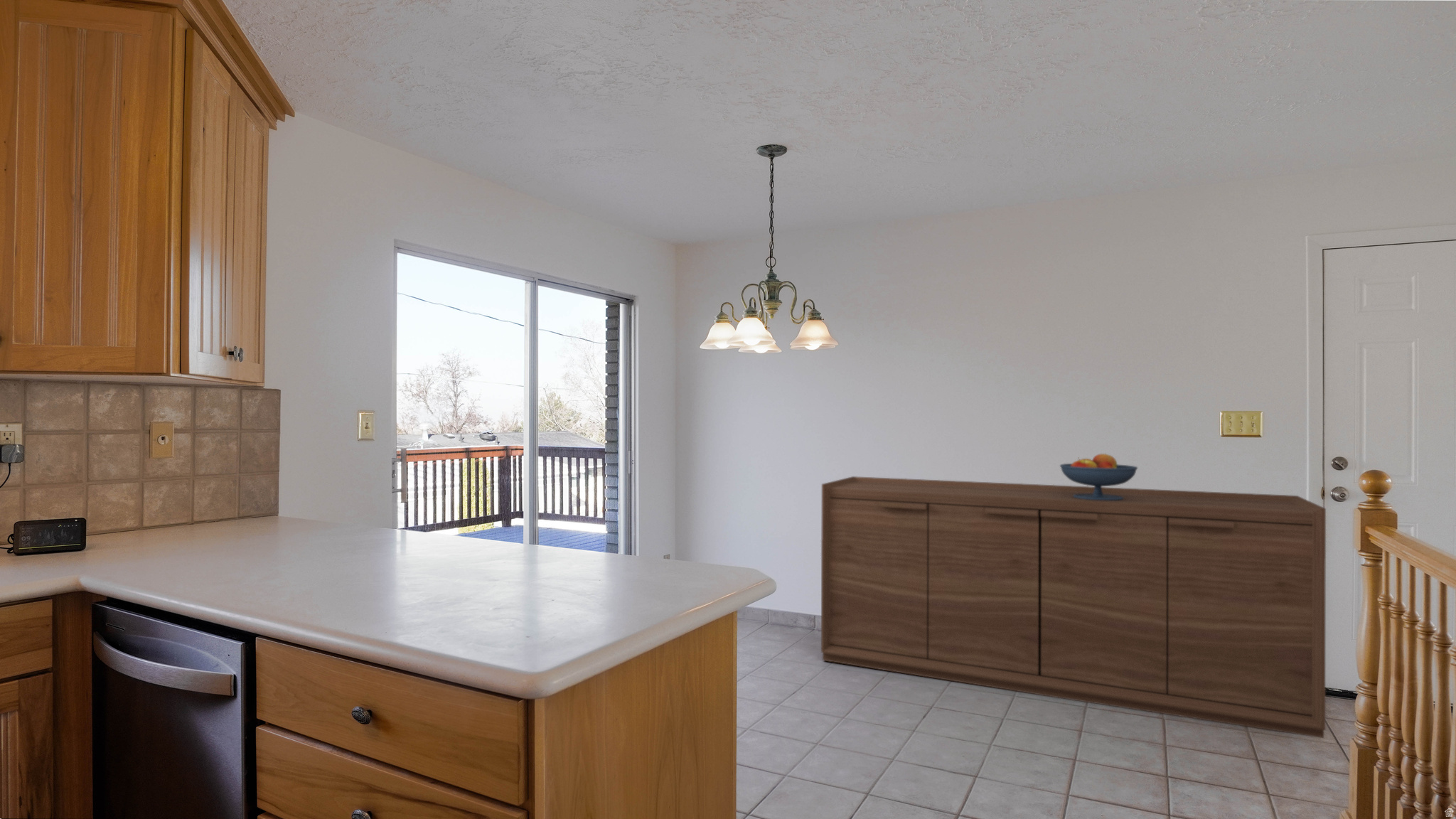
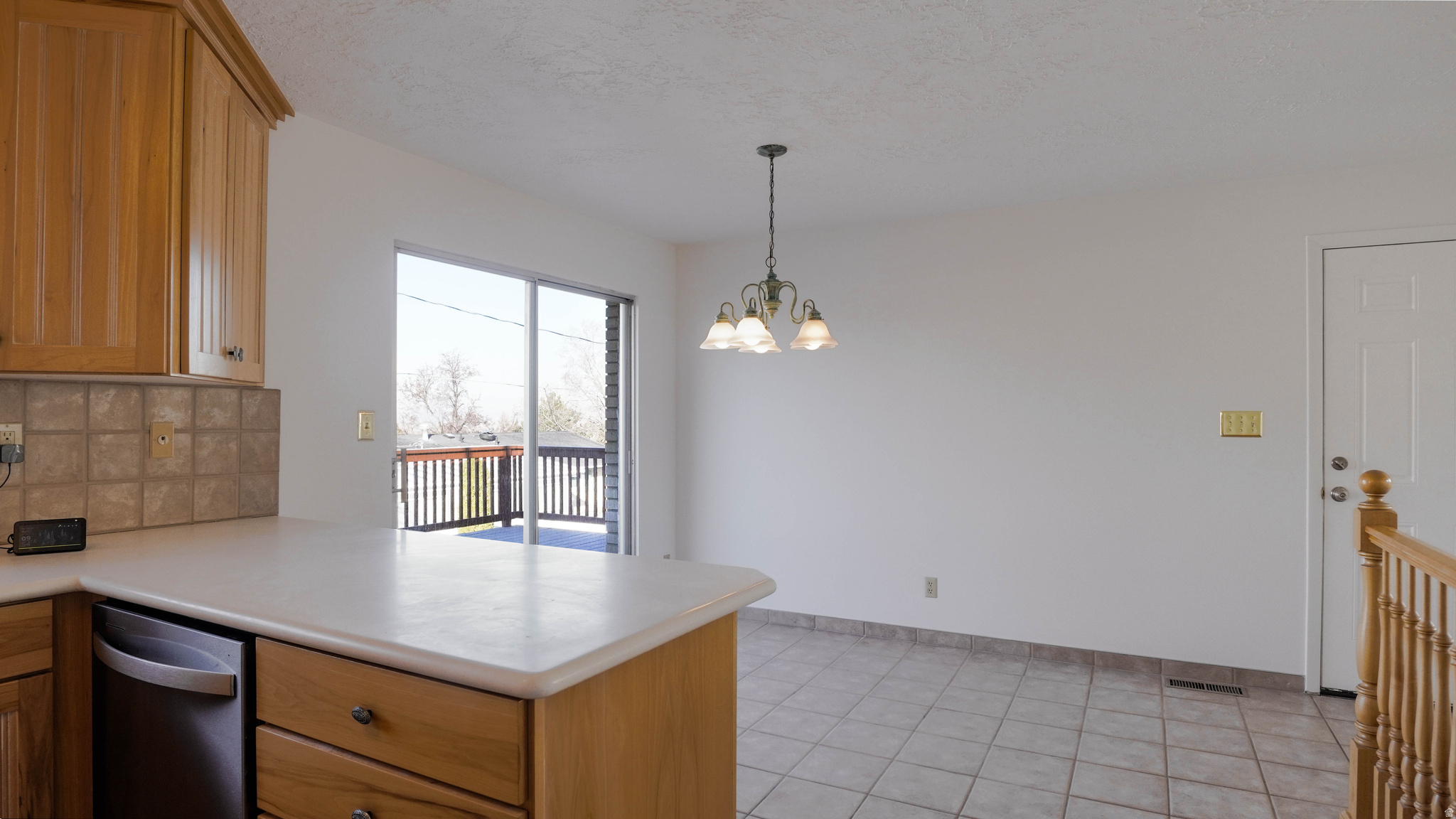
- sideboard [820,476,1327,739]
- fruit bowl [1059,453,1138,501]
